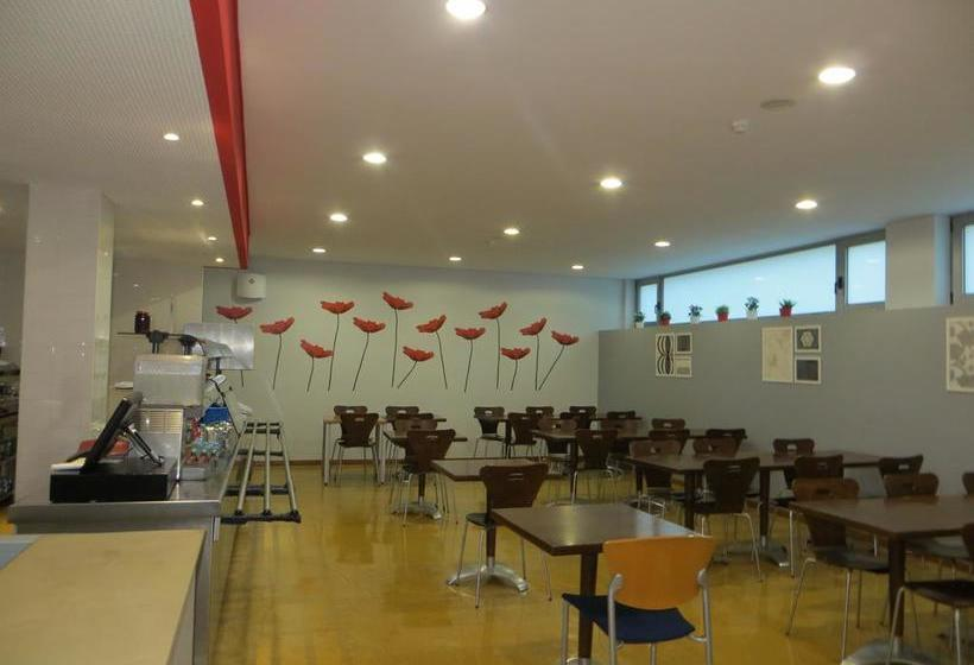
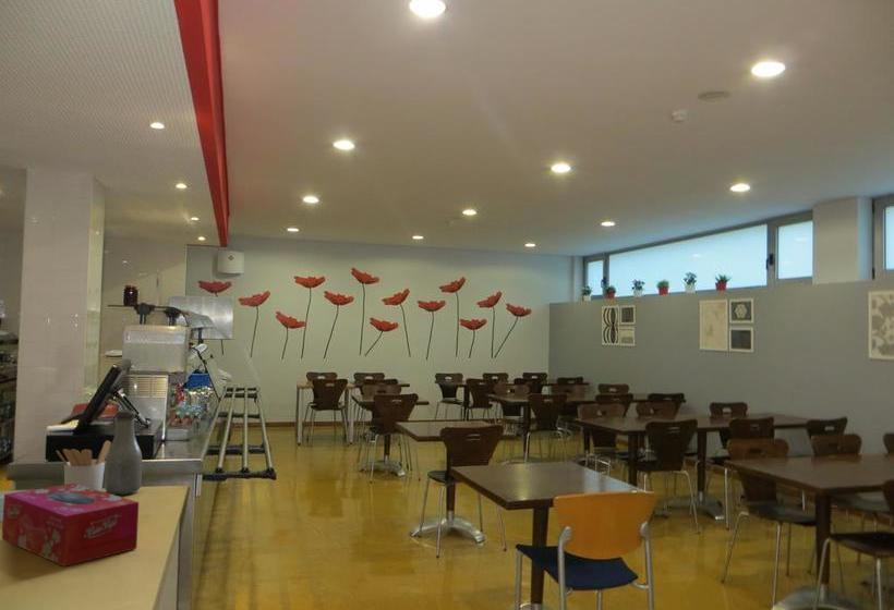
+ bottle [104,408,143,496]
+ utensil holder [56,439,112,491]
+ tissue box [1,484,140,568]
